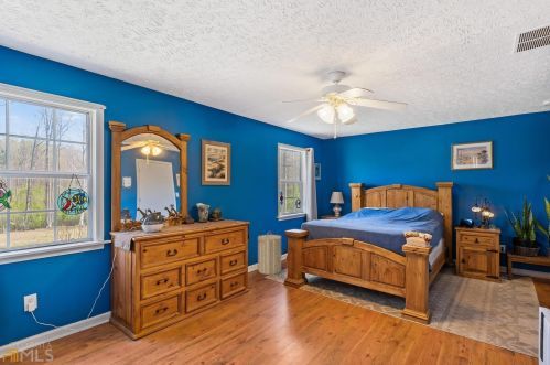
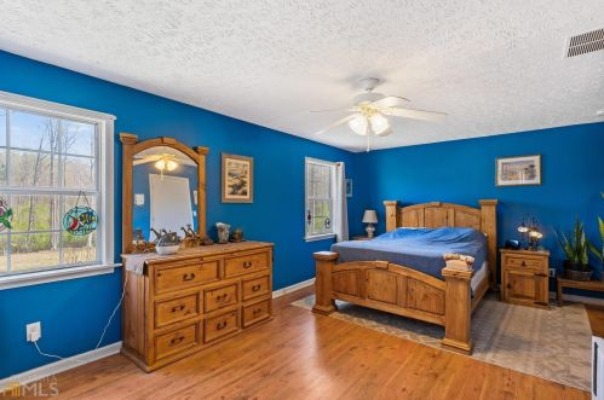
- laundry hamper [257,230,282,276]
